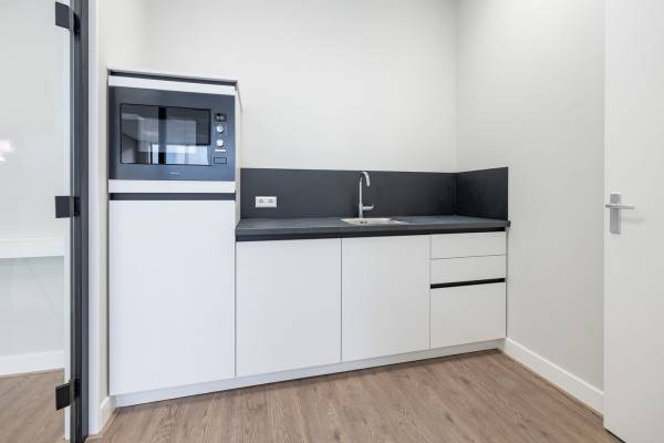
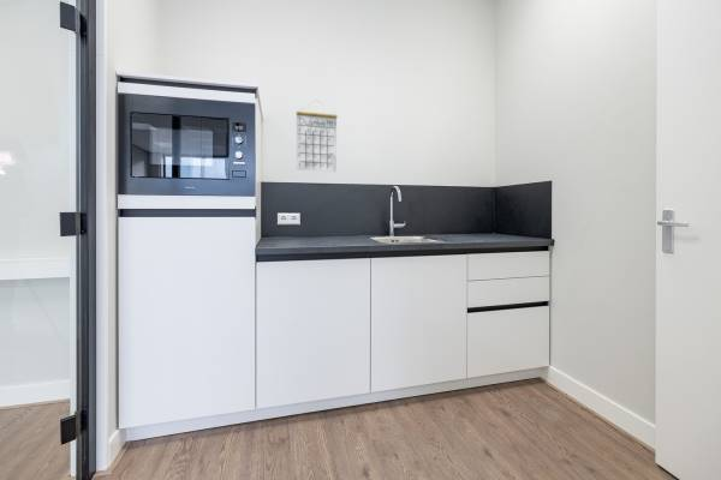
+ calendar [296,98,339,173]
